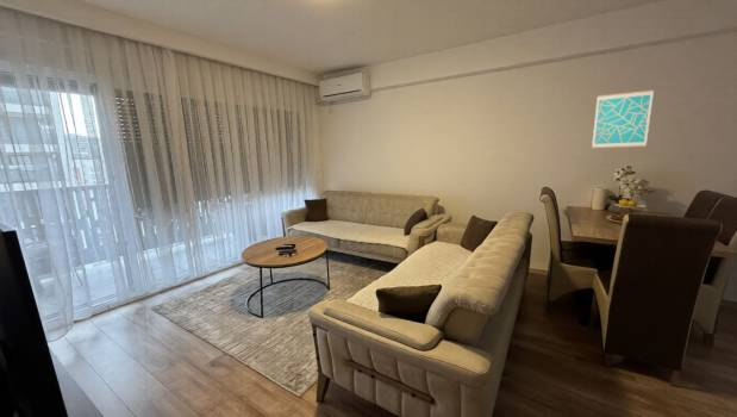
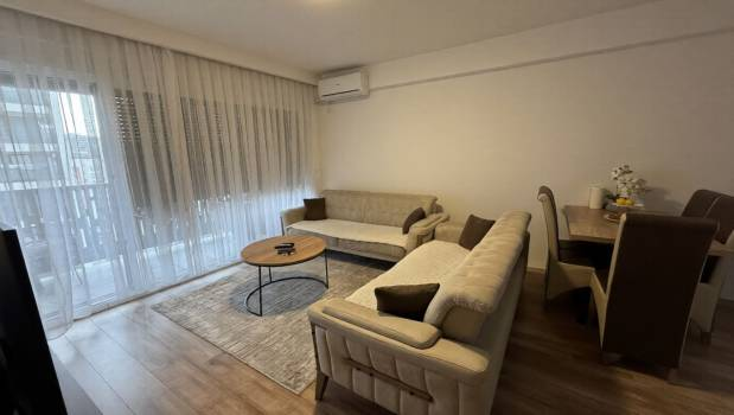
- wall art [591,88,655,149]
